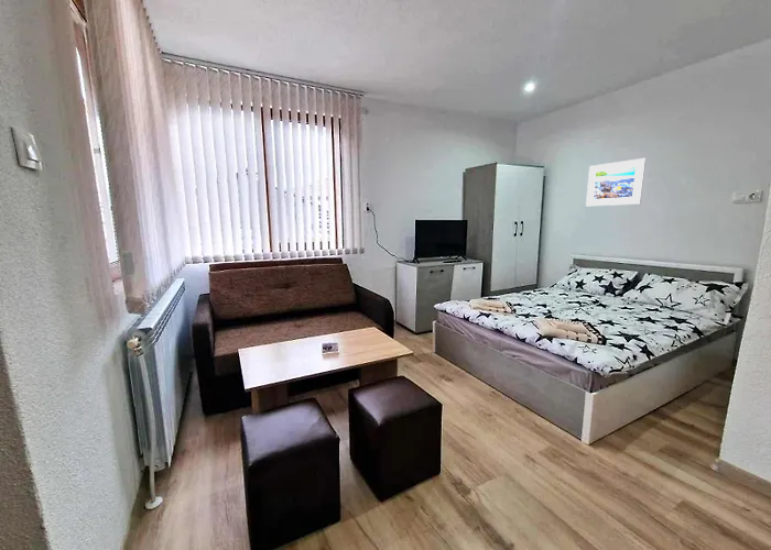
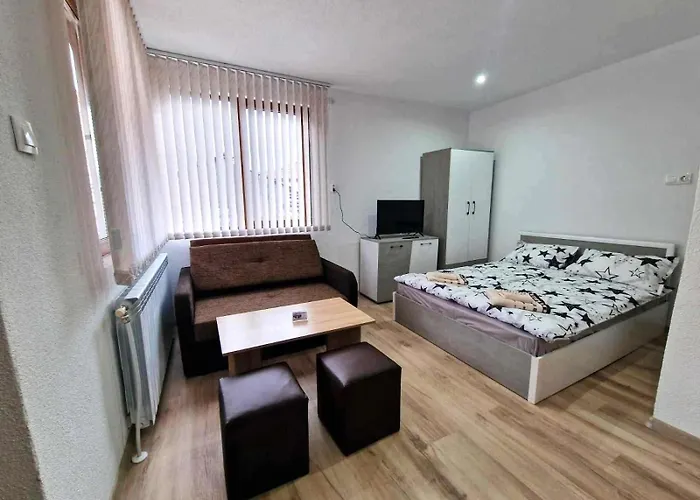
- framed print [585,157,647,207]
